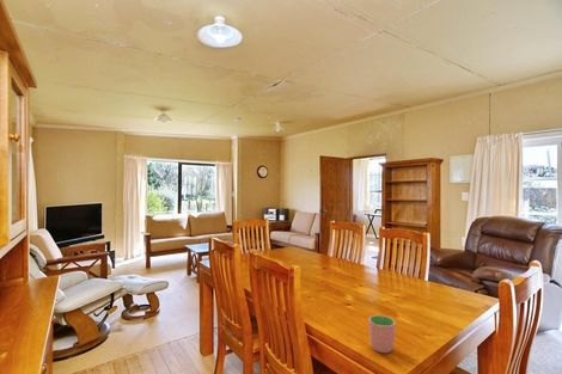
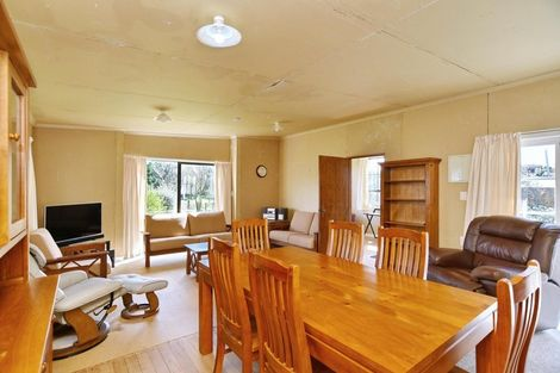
- cup [368,314,396,354]
